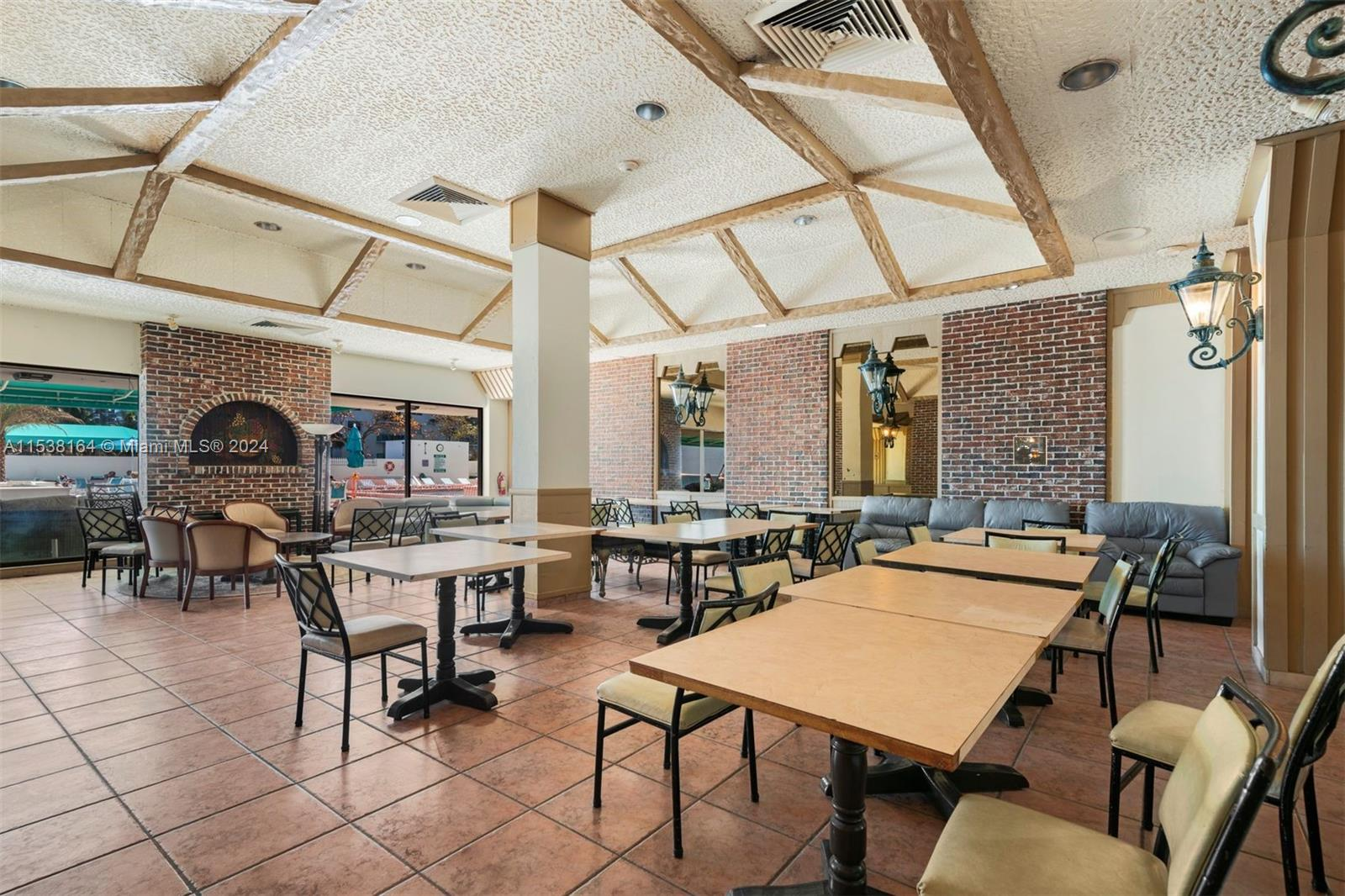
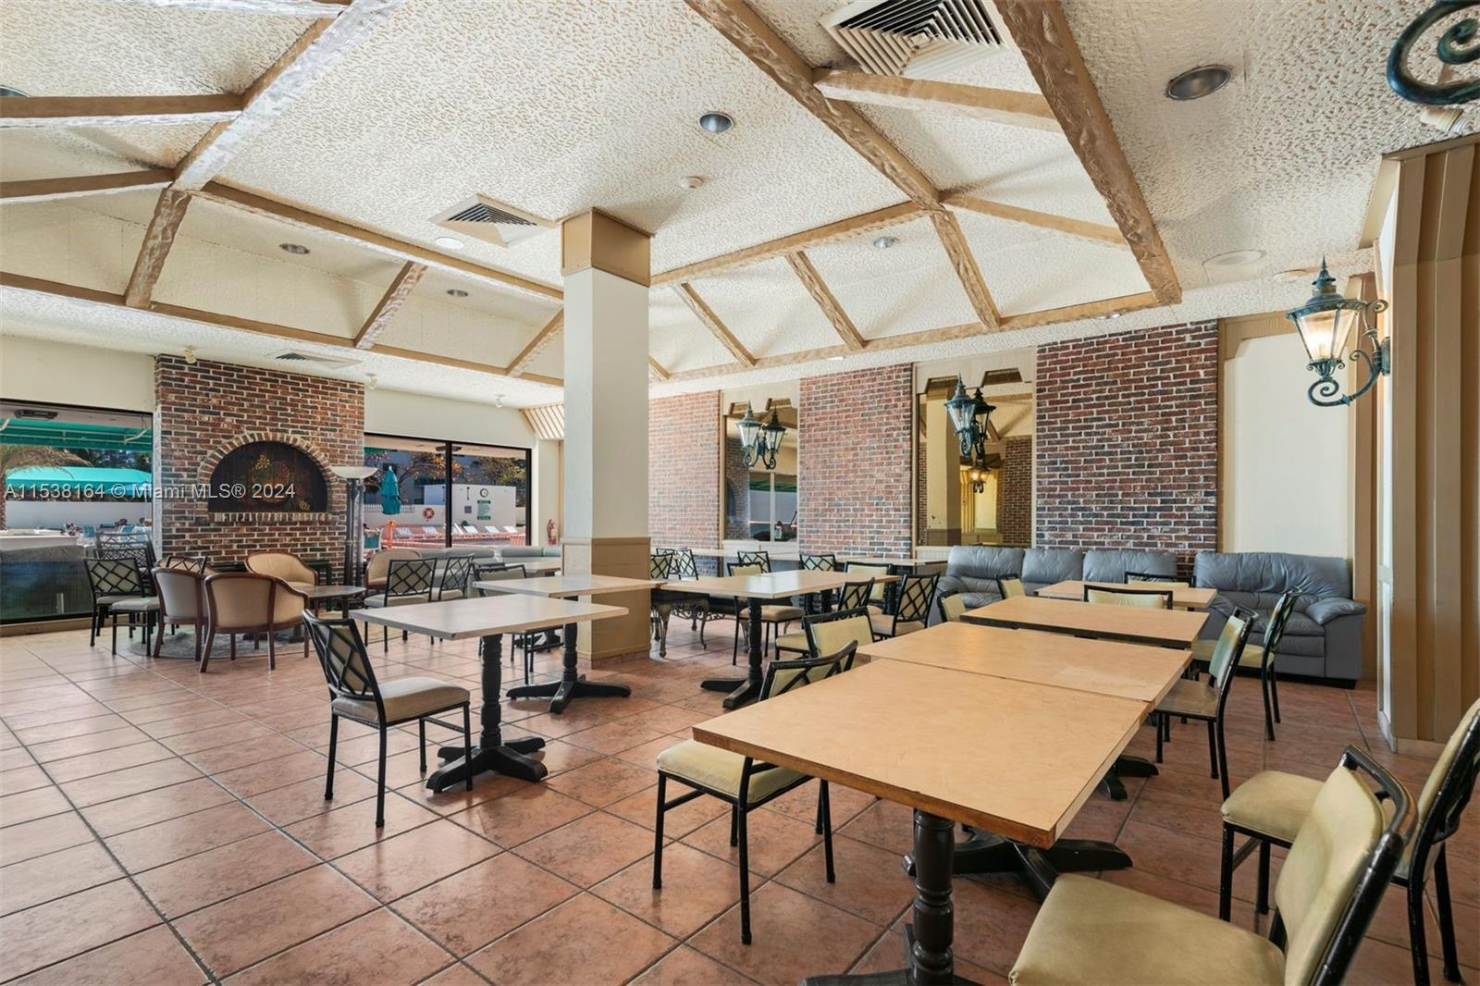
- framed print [1013,435,1048,466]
